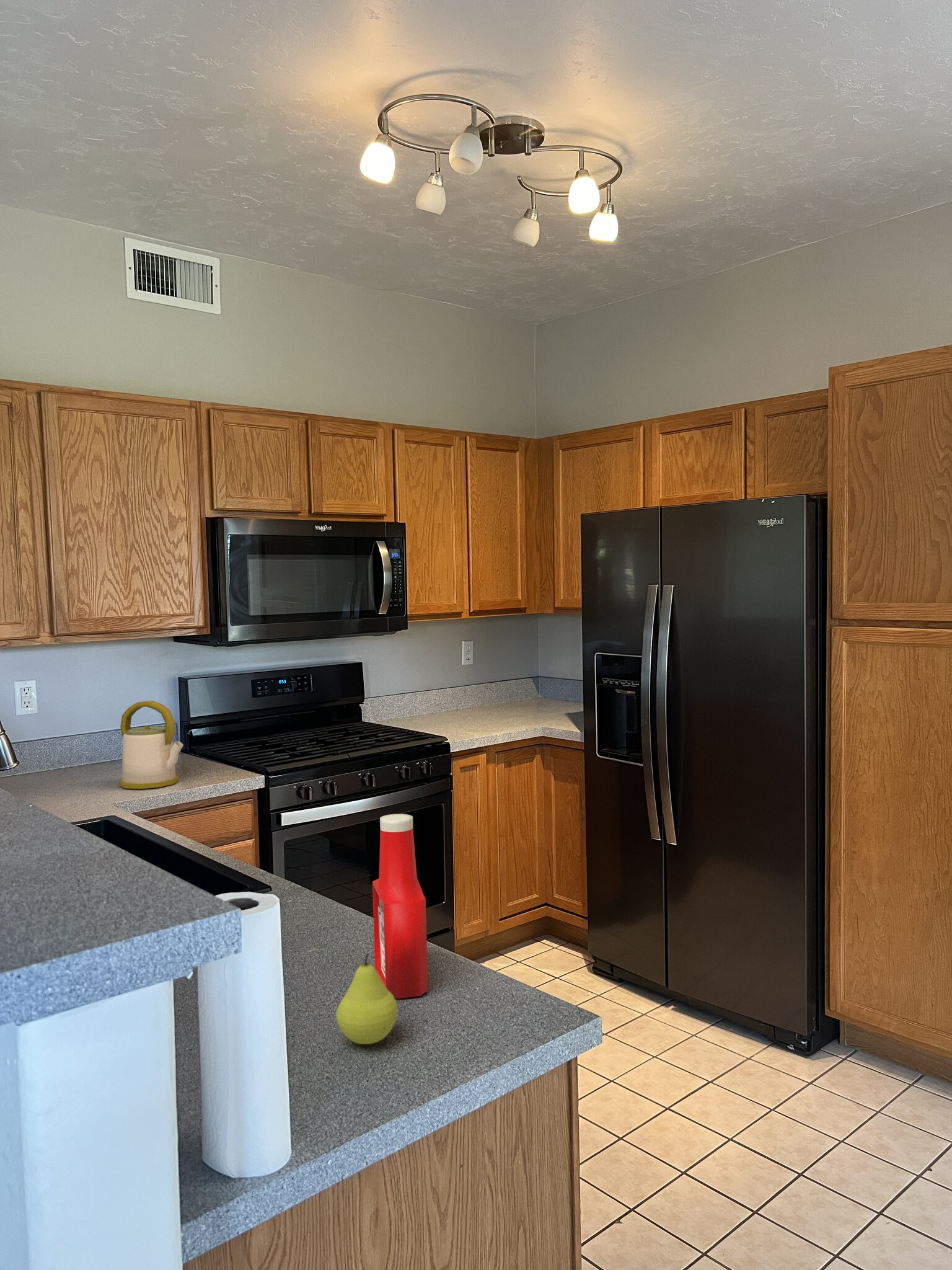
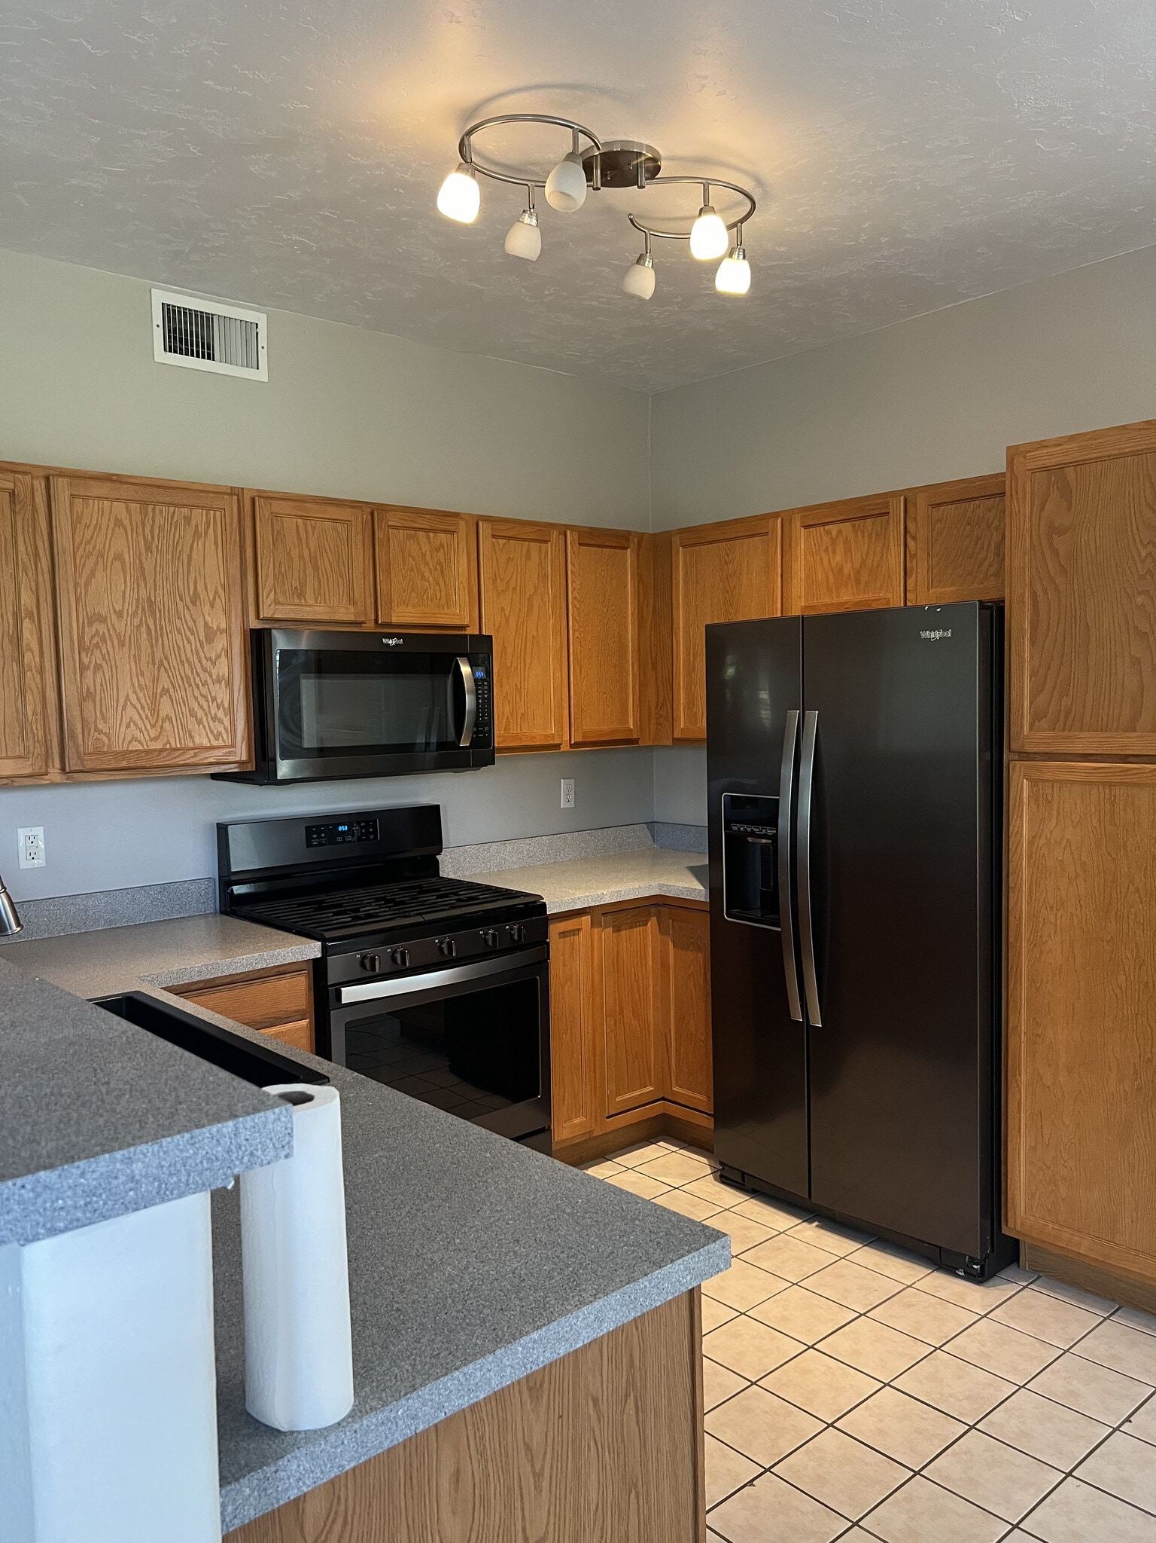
- fruit [335,952,399,1045]
- kettle [118,700,184,789]
- soap bottle [372,814,429,999]
